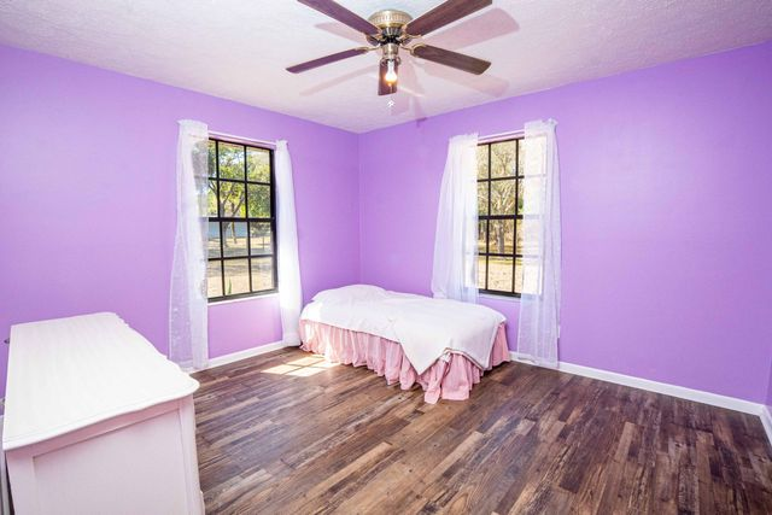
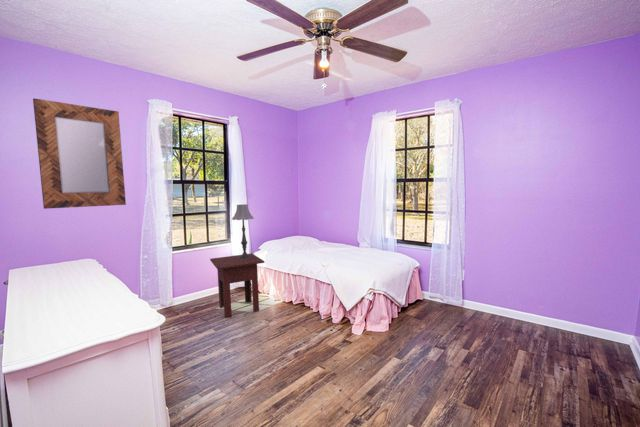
+ table lamp [231,203,255,259]
+ side table [209,253,265,319]
+ home mirror [32,97,127,210]
